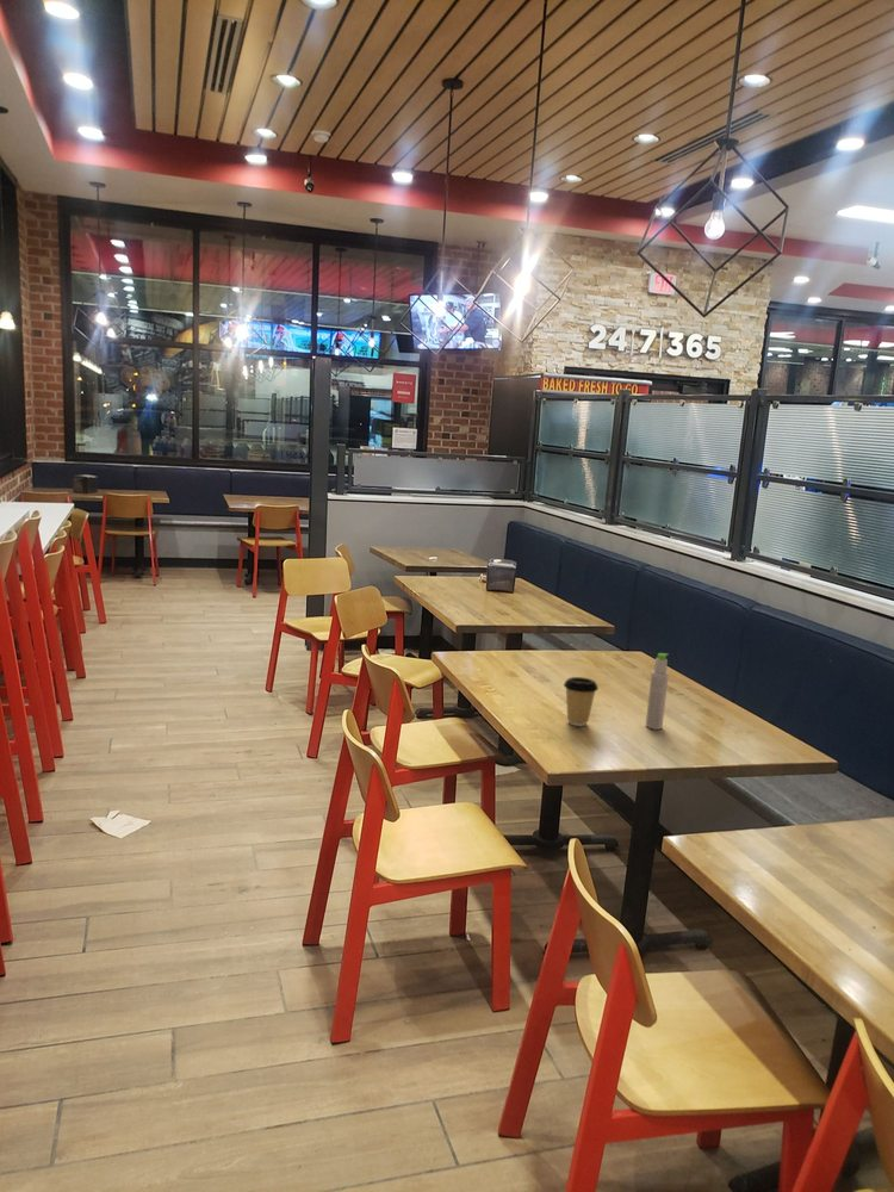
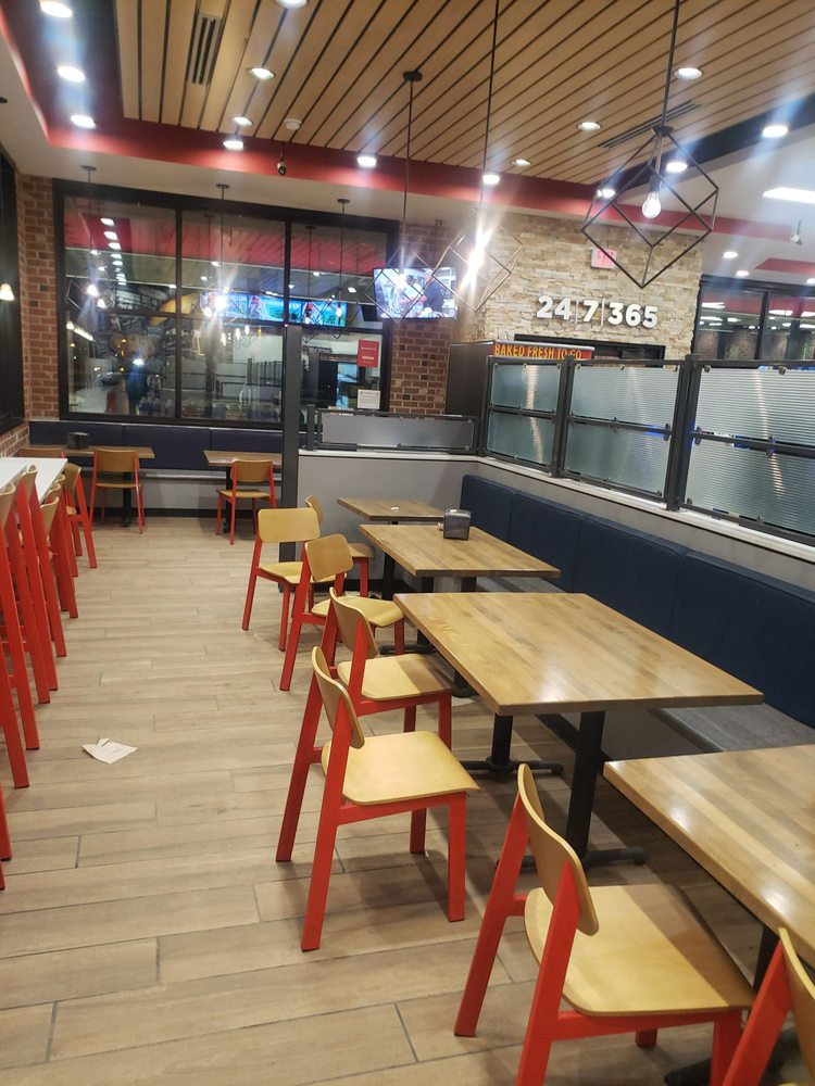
- bottle [645,652,670,731]
- coffee cup [563,676,600,727]
